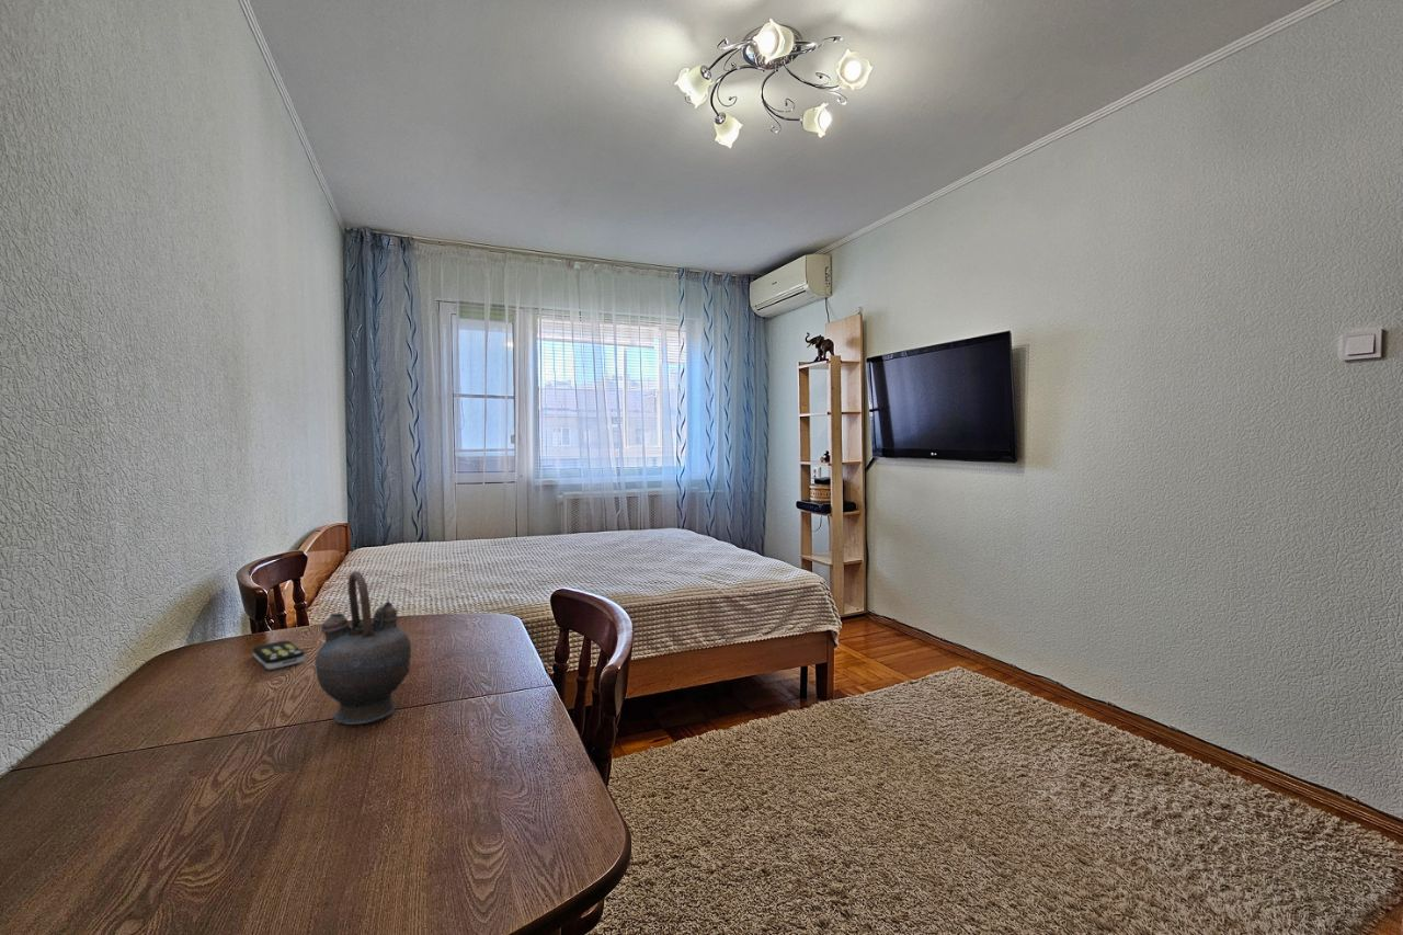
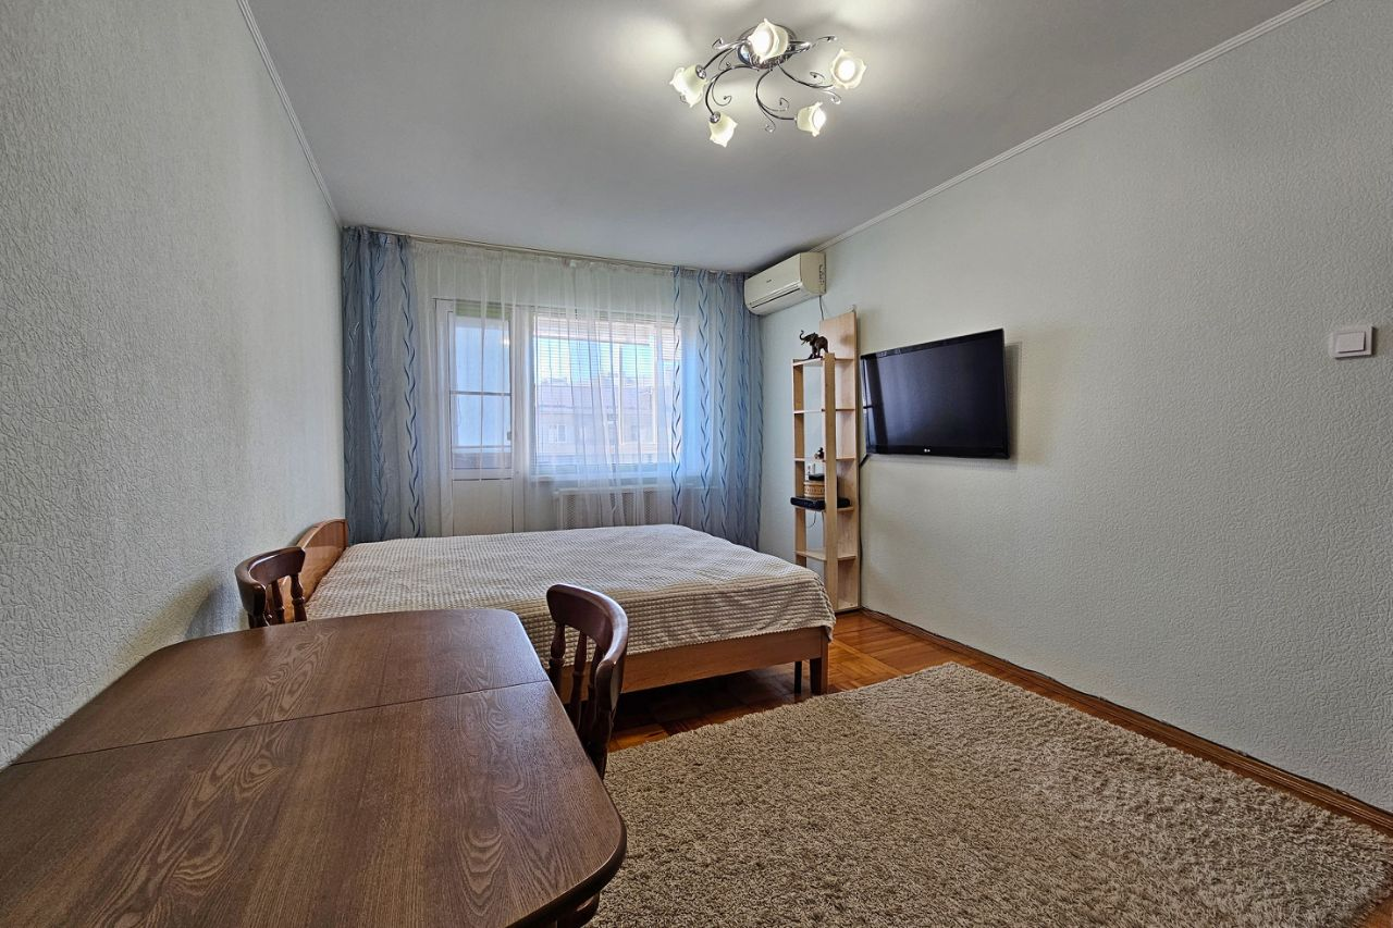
- teapot [313,570,412,726]
- remote control [252,639,306,671]
